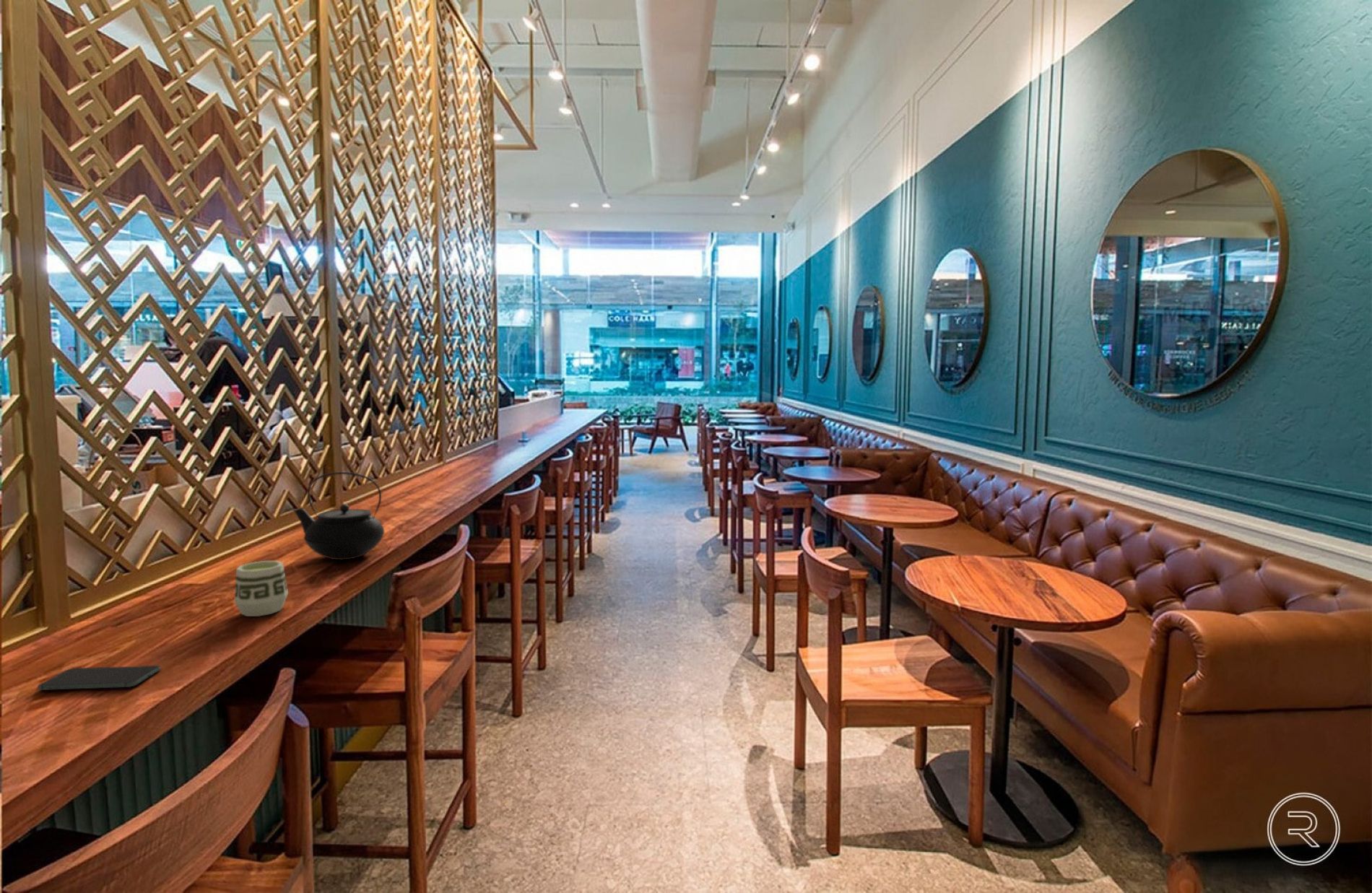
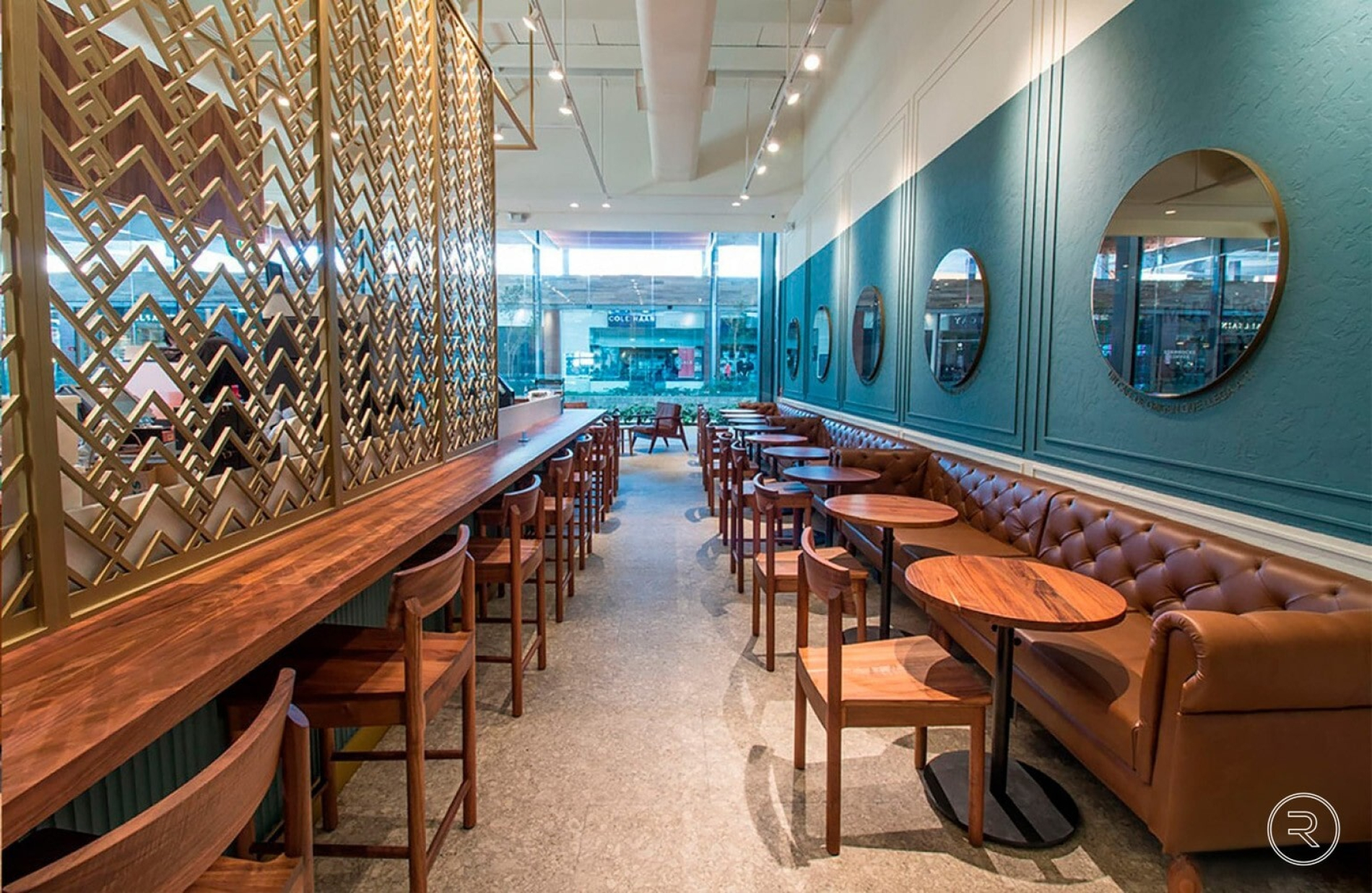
- teapot [292,471,385,561]
- cup [233,560,289,617]
- smartphone [37,665,161,691]
